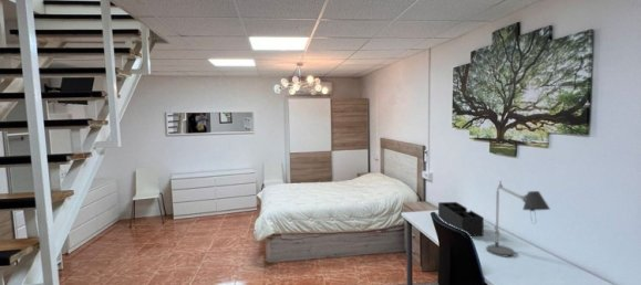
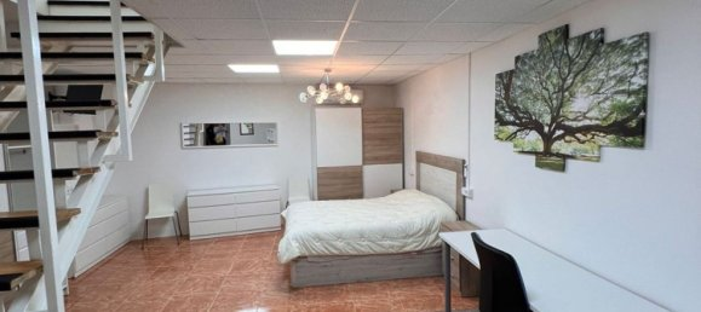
- desk lamp [485,179,551,258]
- desk organizer [437,201,485,236]
